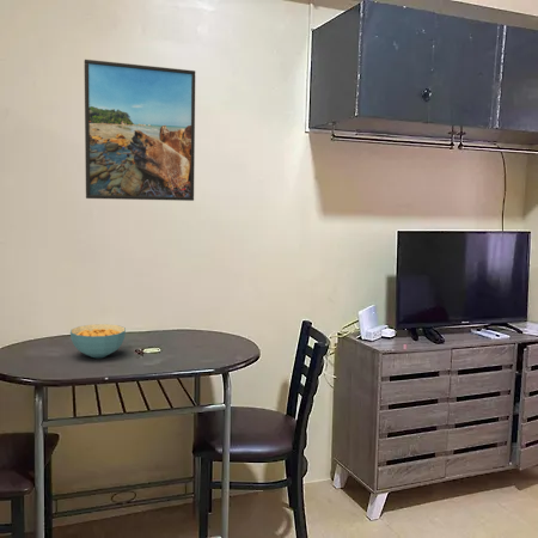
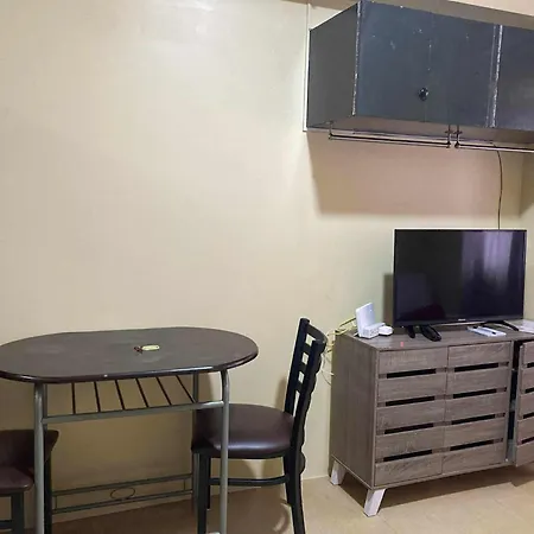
- cereal bowl [69,323,127,359]
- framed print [84,59,196,202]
